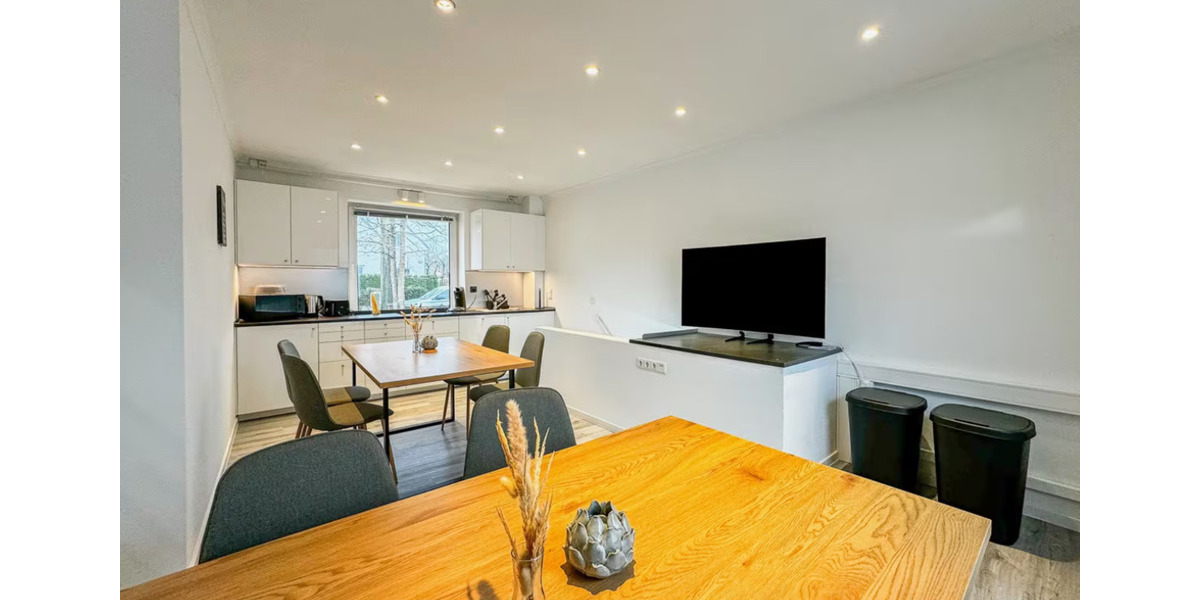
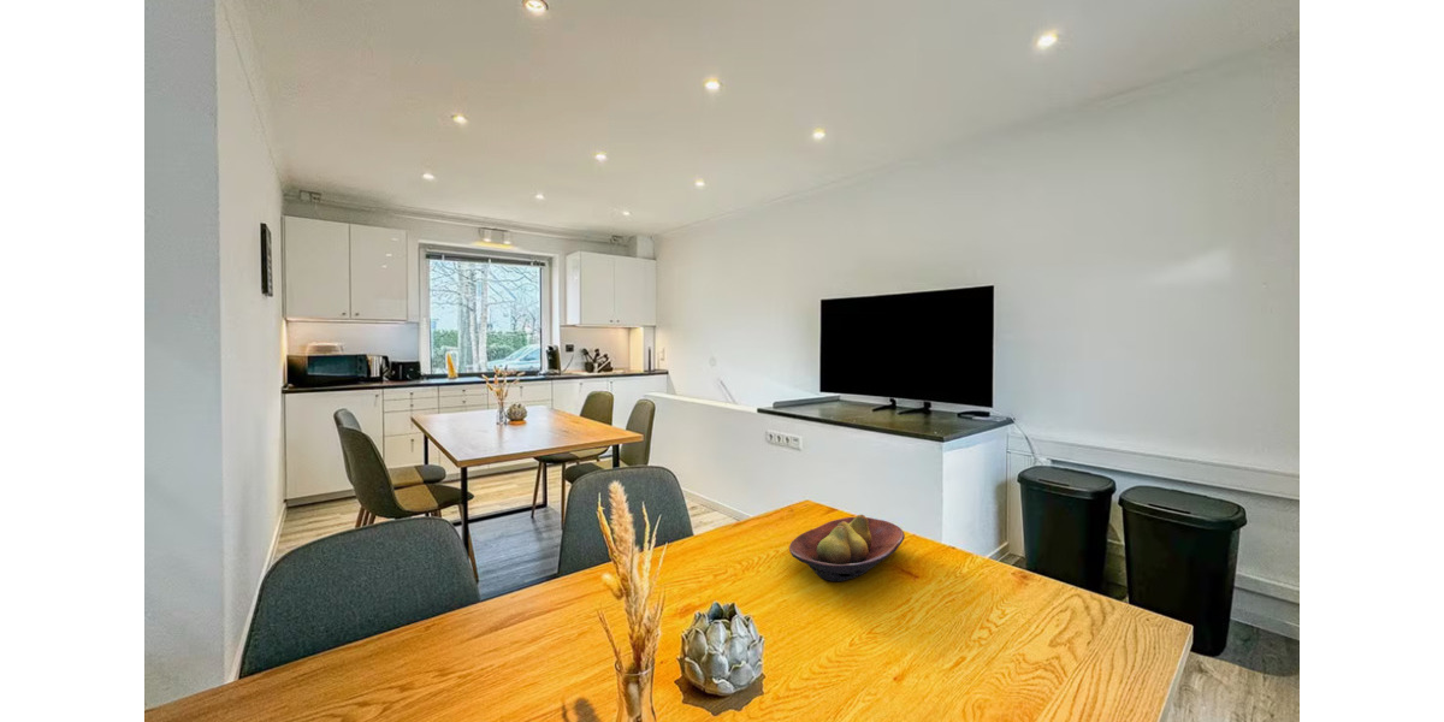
+ fruit bowl [788,514,906,582]
